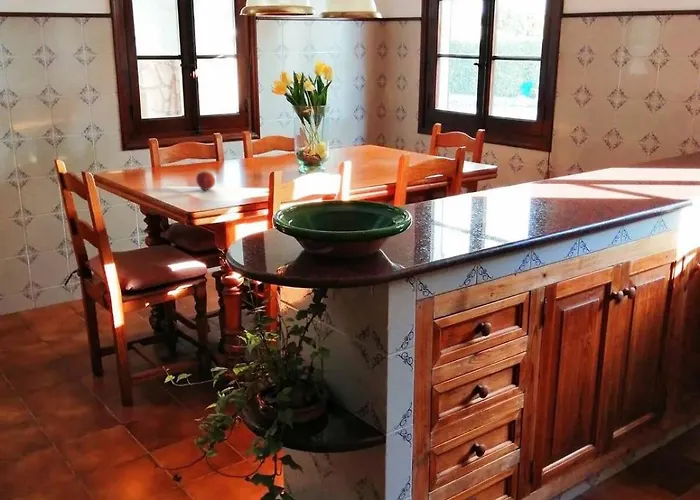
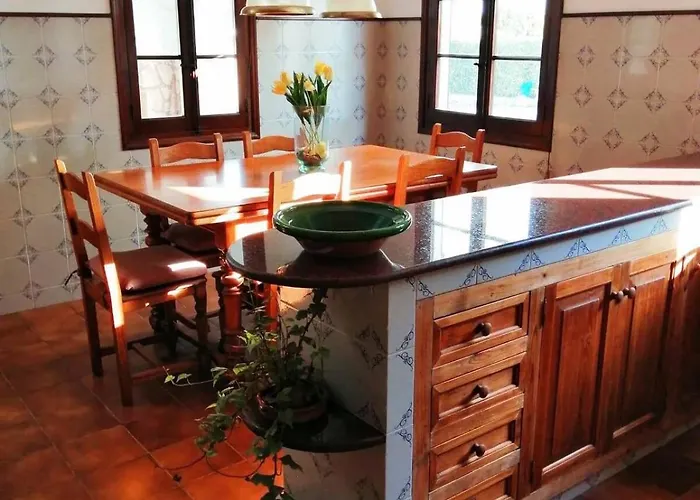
- fruit [195,170,216,191]
